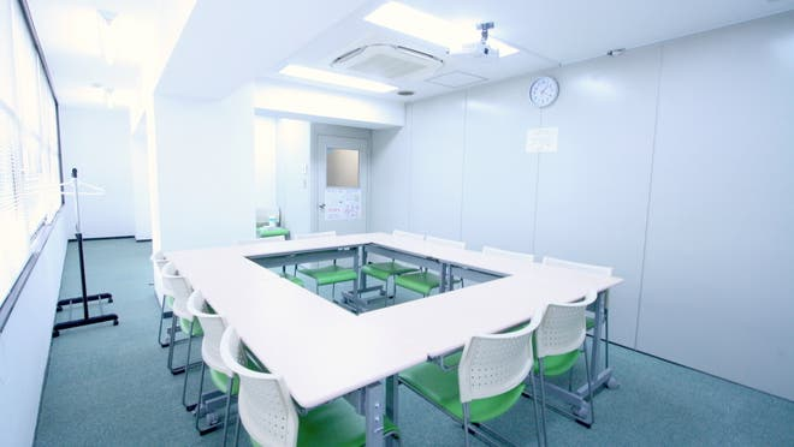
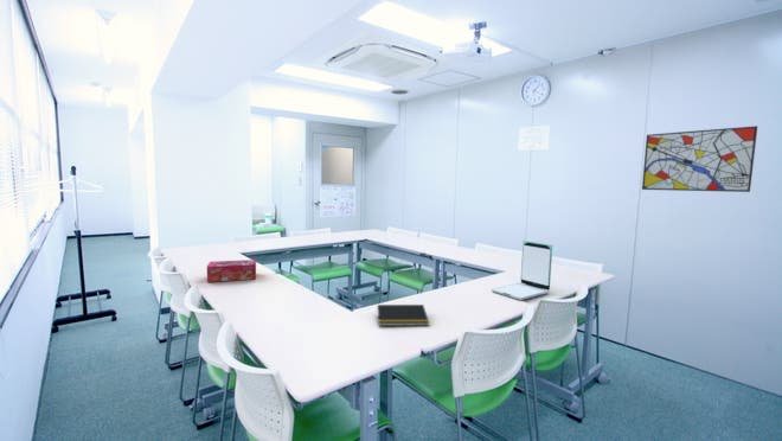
+ tissue box [206,258,257,283]
+ wall art [641,124,758,193]
+ notepad [374,303,430,327]
+ laptop [491,239,553,301]
